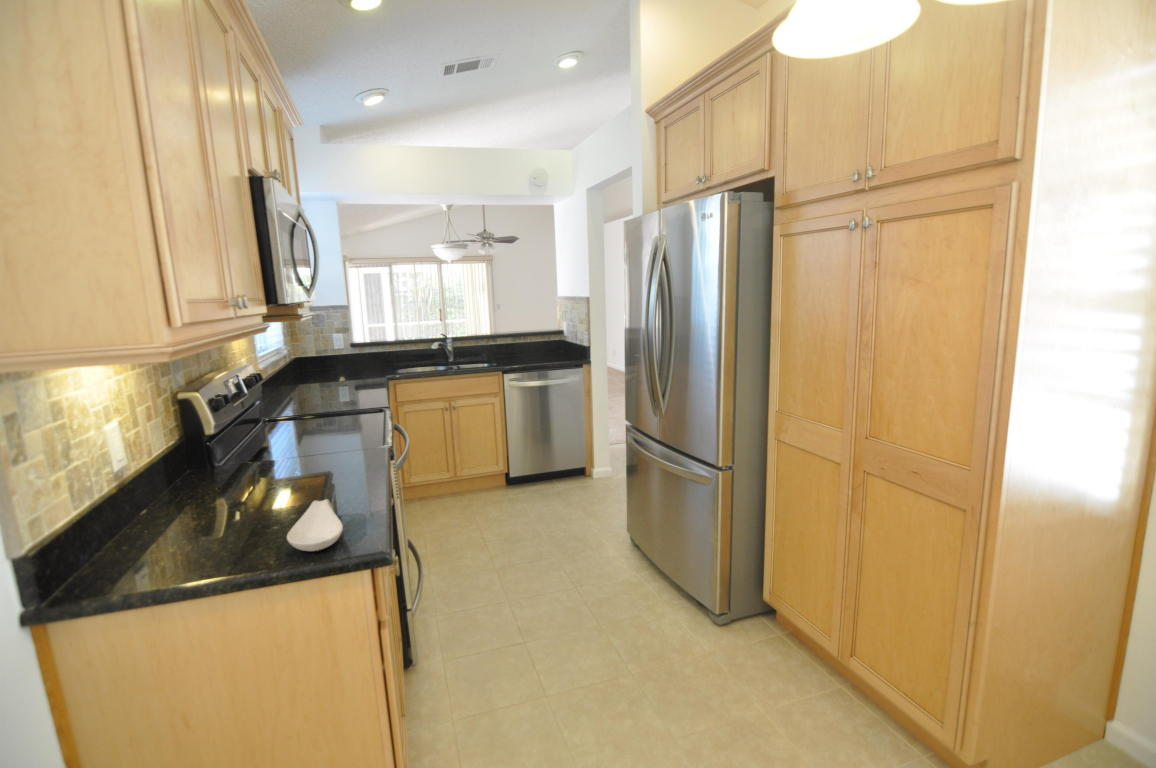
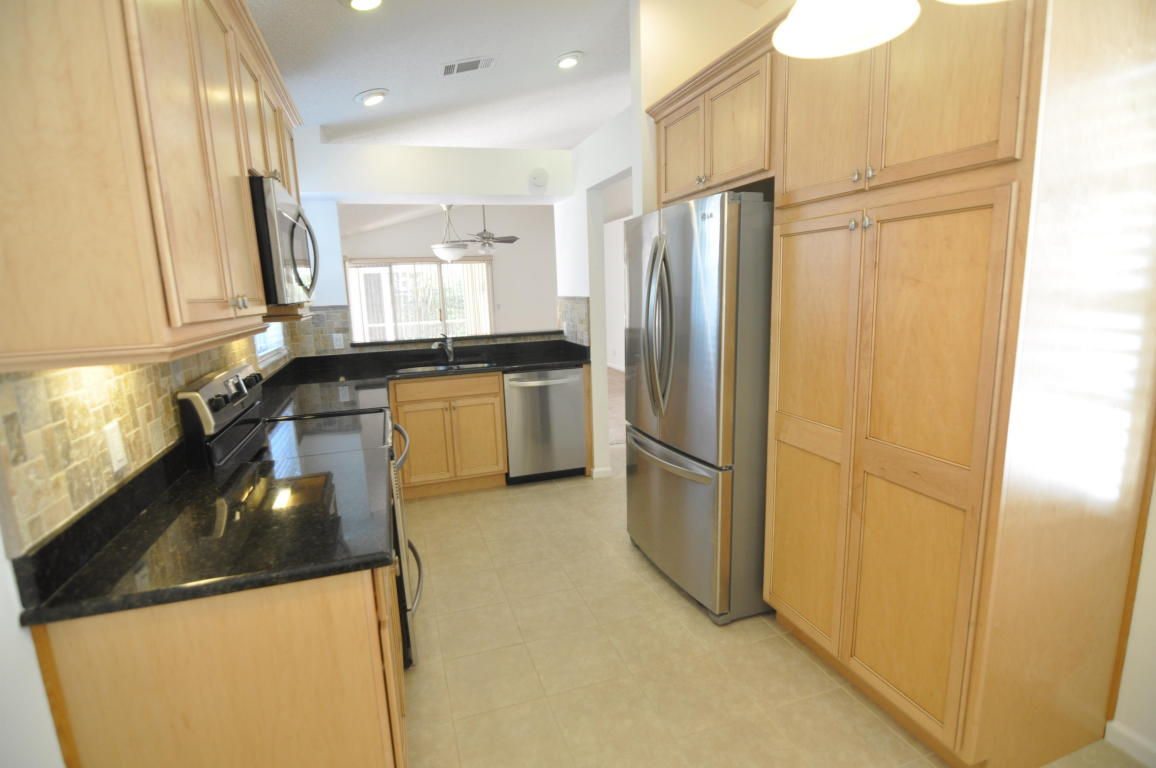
- spoon rest [286,498,344,552]
